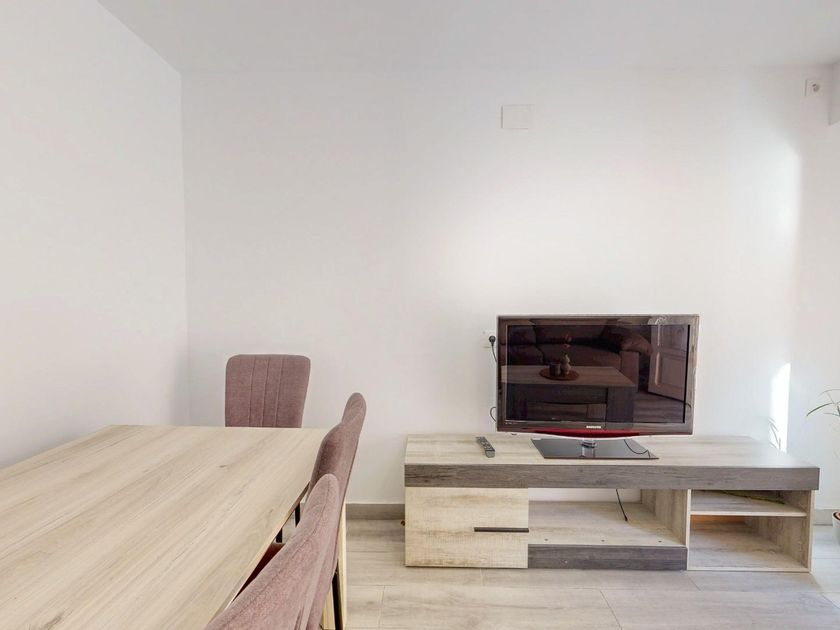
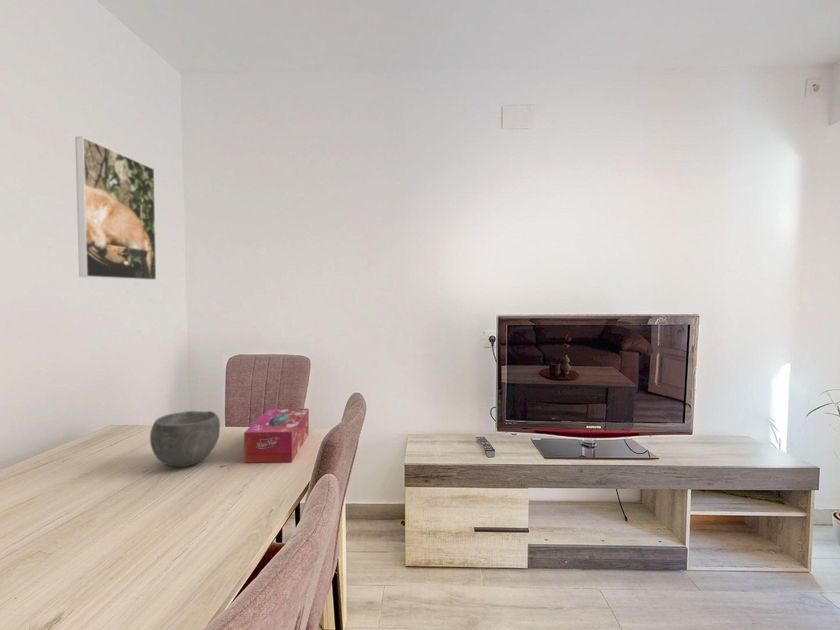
+ tissue box [243,408,310,464]
+ bowl [149,410,221,467]
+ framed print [74,136,157,281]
